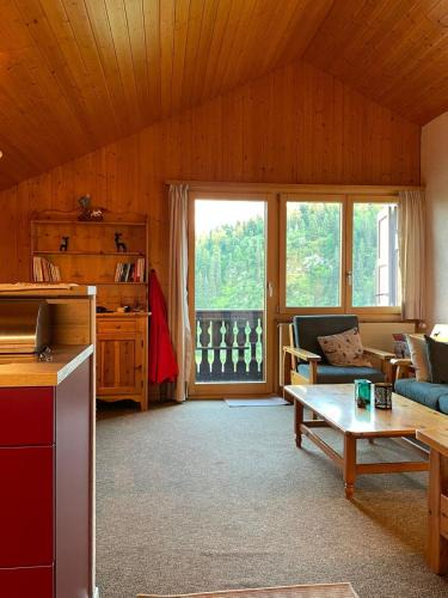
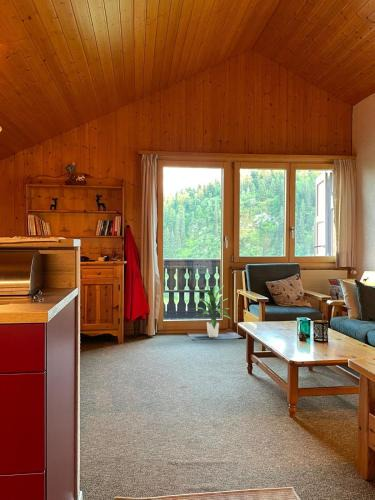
+ indoor plant [193,284,230,338]
